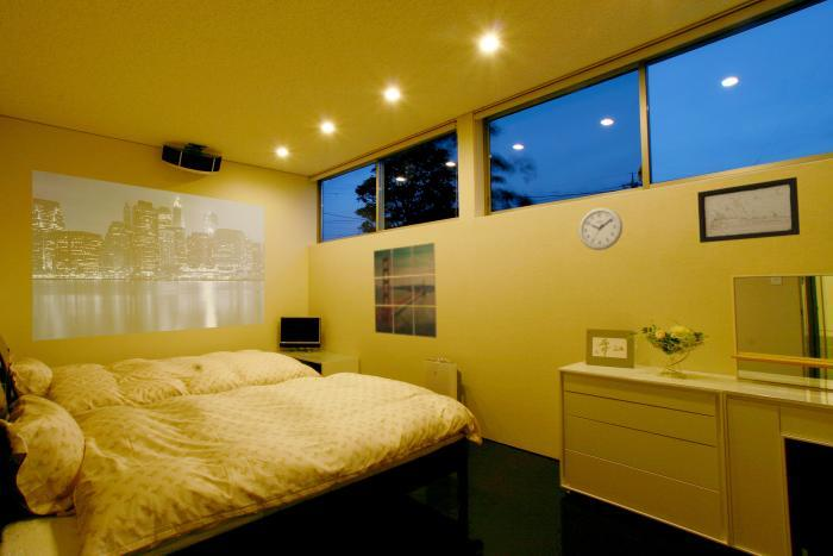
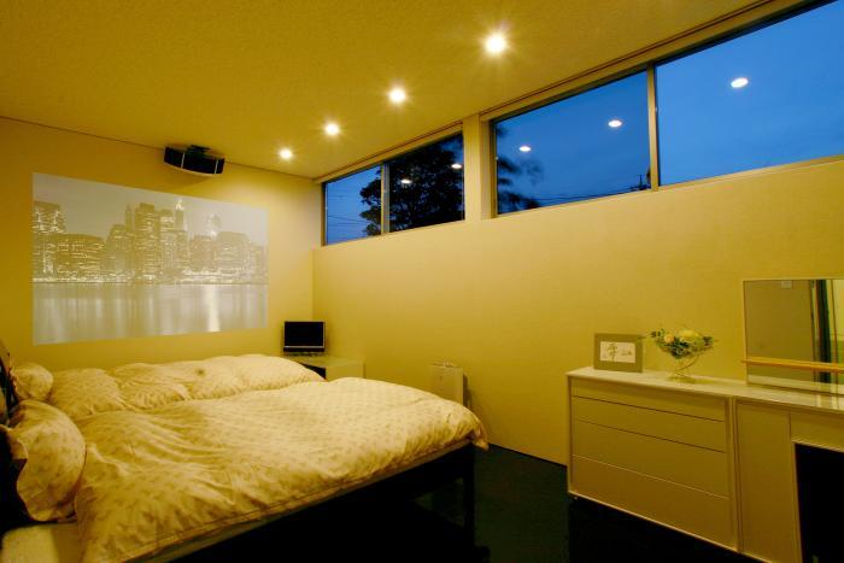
- wall clock [577,206,624,251]
- wall art [372,242,438,339]
- wall art [696,176,801,244]
